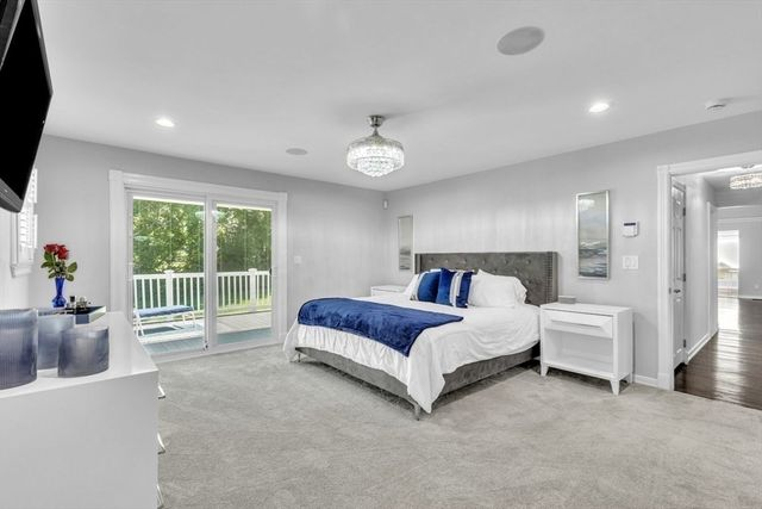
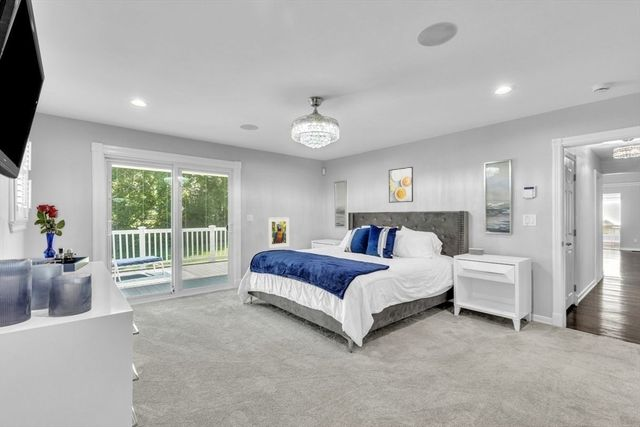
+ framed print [267,216,291,249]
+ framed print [388,166,414,204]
